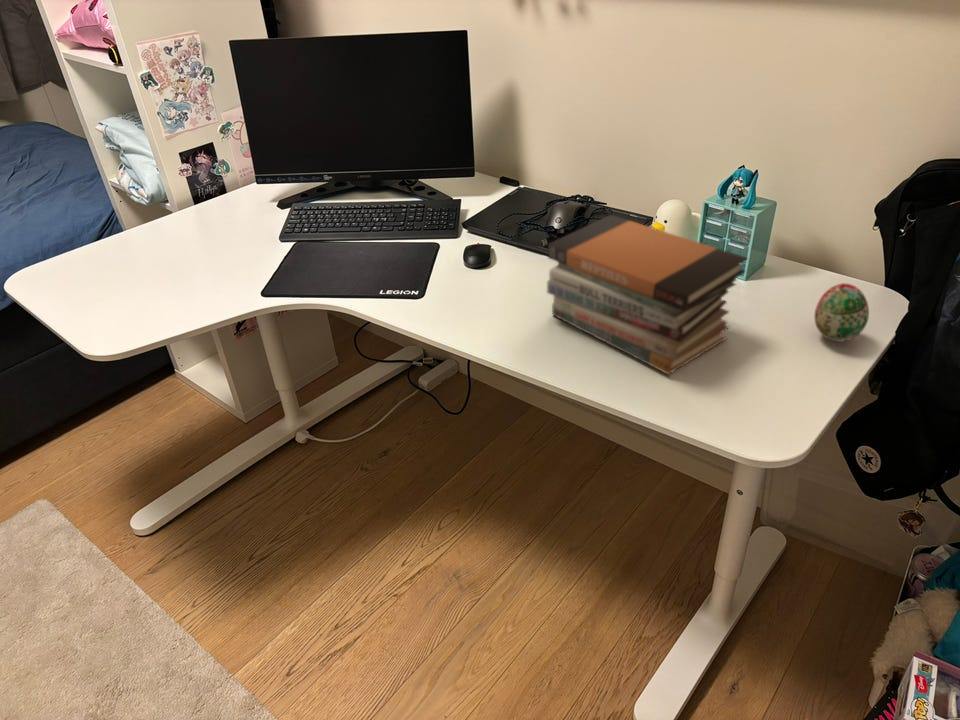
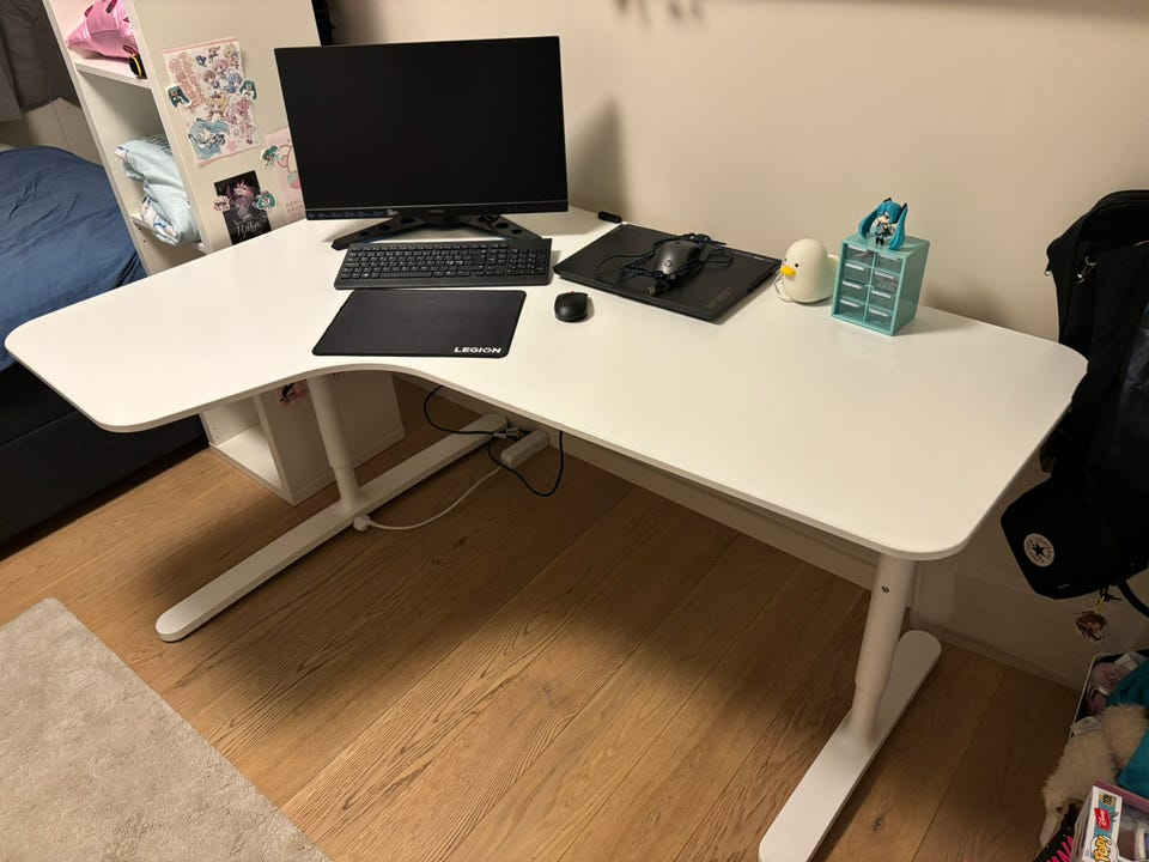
- decorative egg [813,282,870,343]
- book stack [546,214,748,376]
